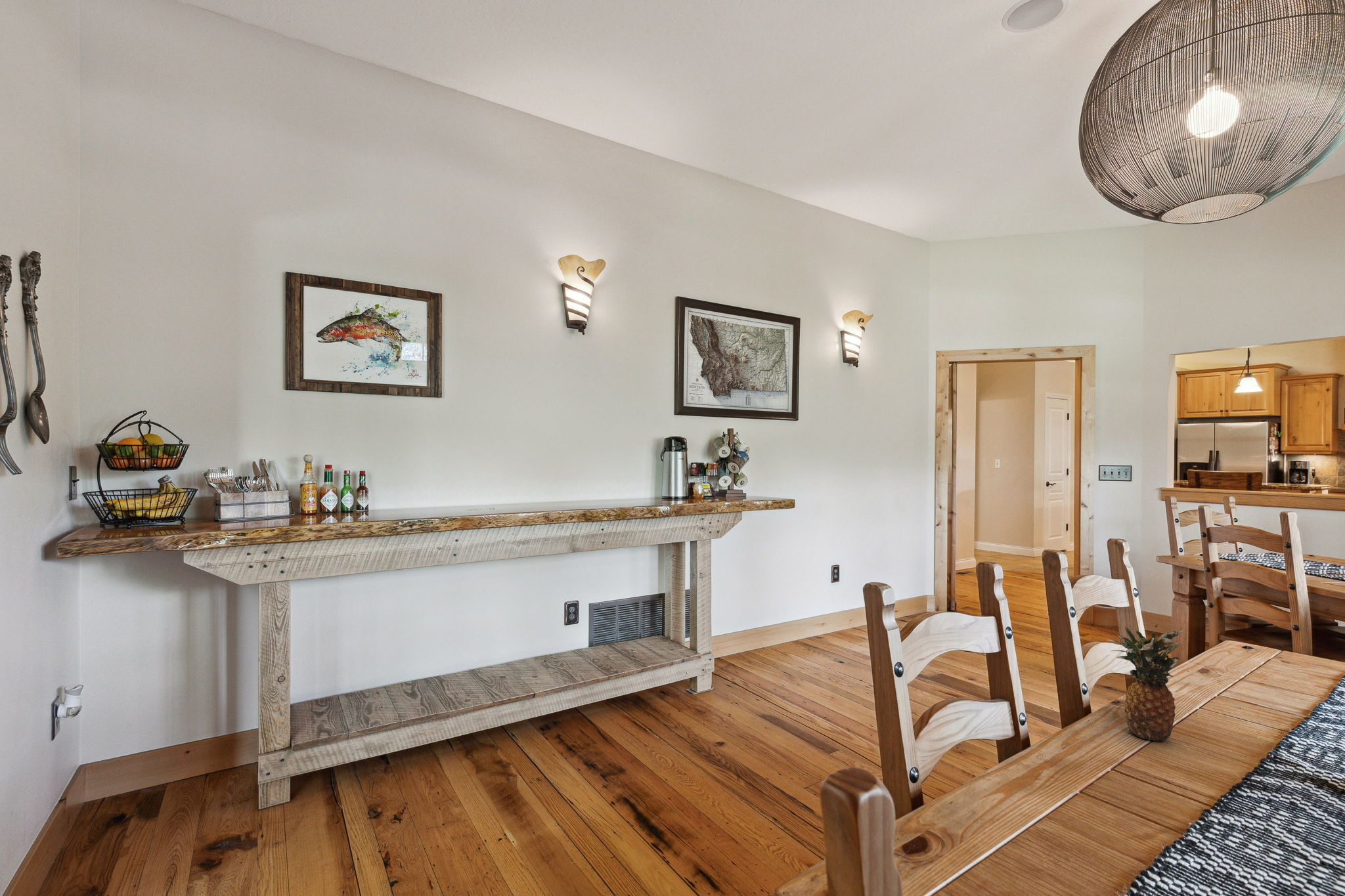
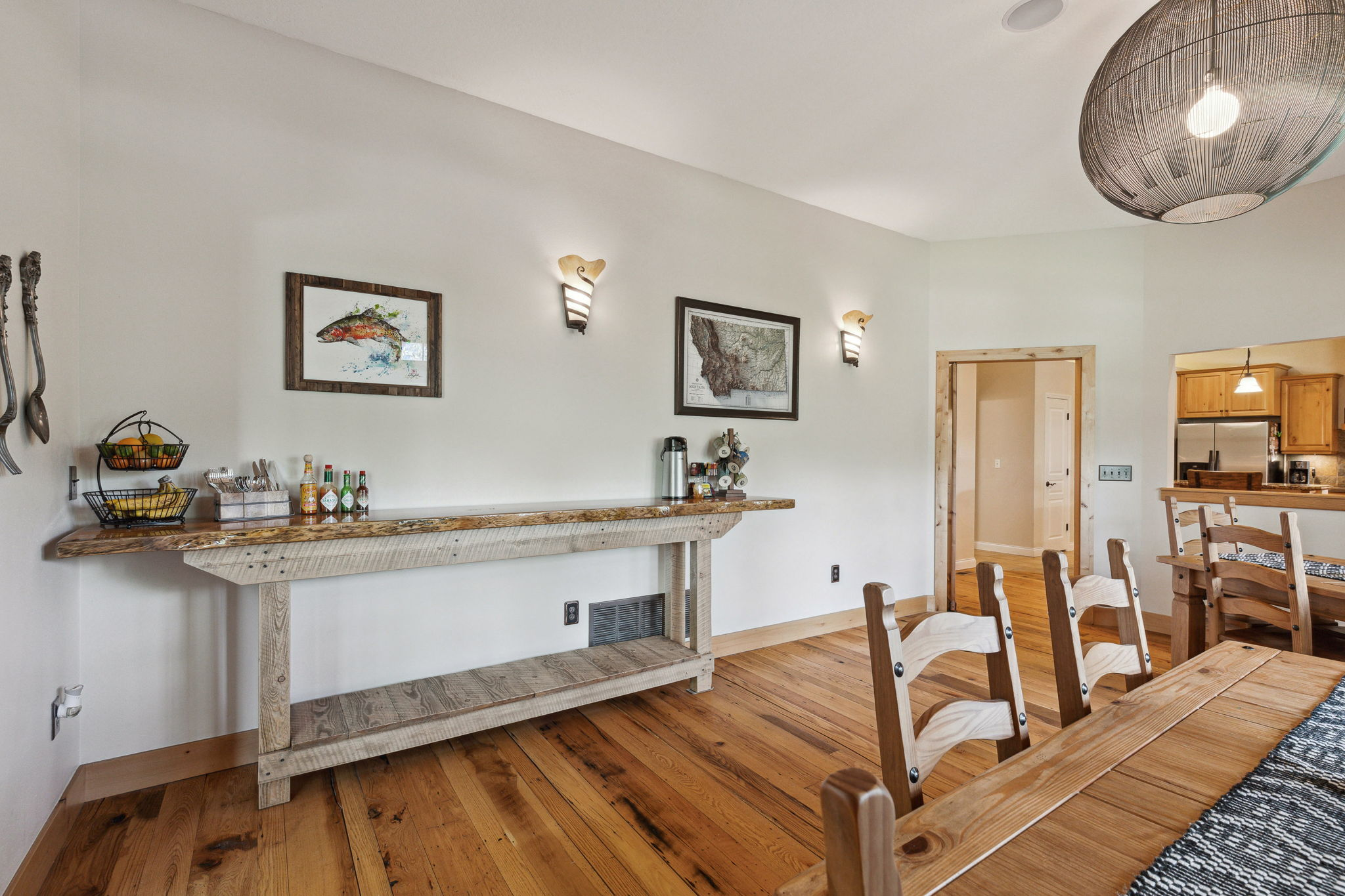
- fruit [1106,624,1186,742]
